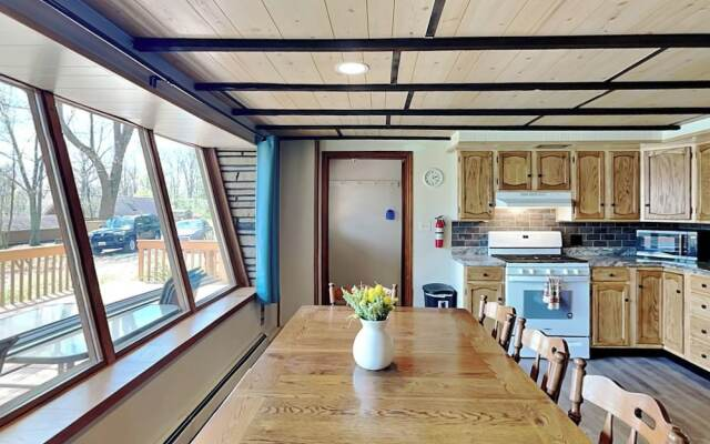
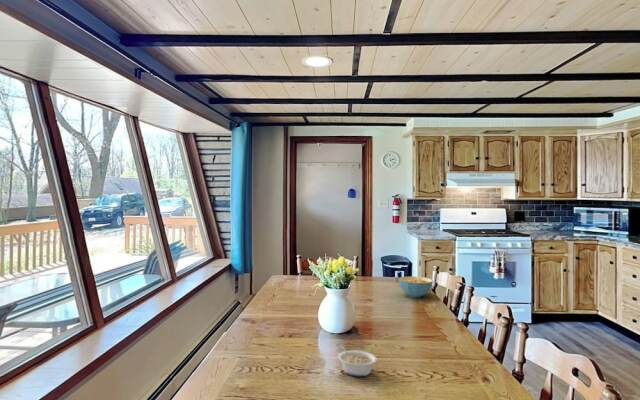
+ legume [337,345,378,377]
+ cereal bowl [397,276,434,298]
